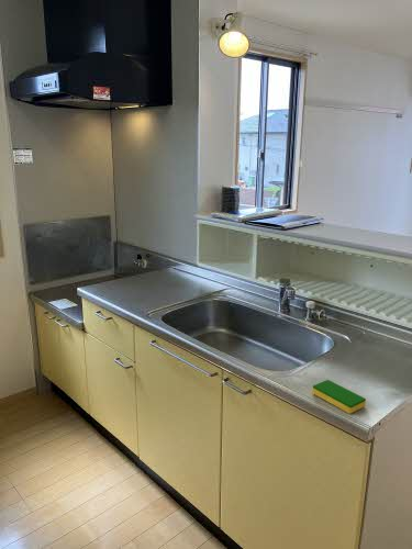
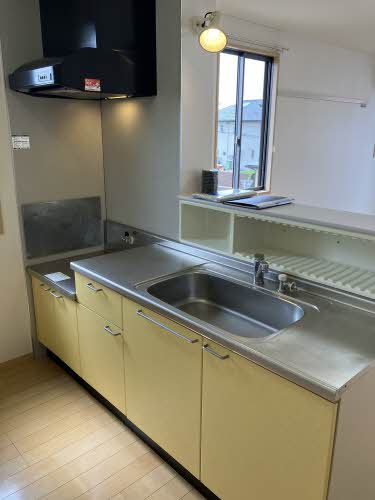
- dish sponge [311,379,367,414]
